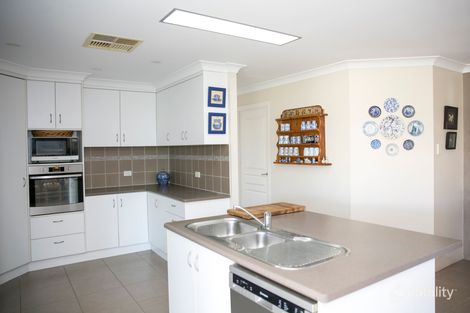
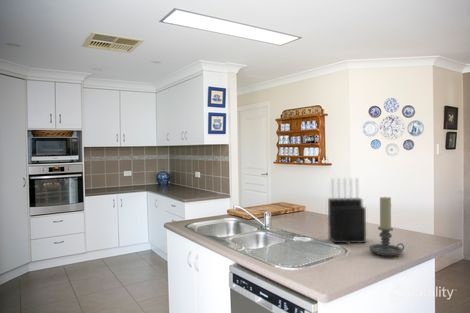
+ knife block [327,177,367,245]
+ candle holder [368,195,405,257]
